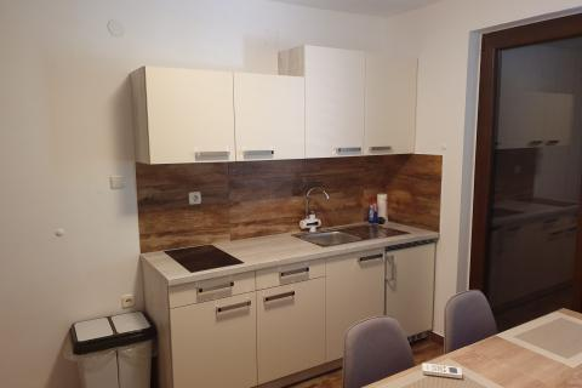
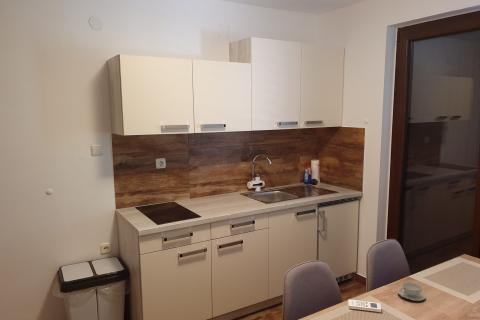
+ chinaware [397,281,427,301]
